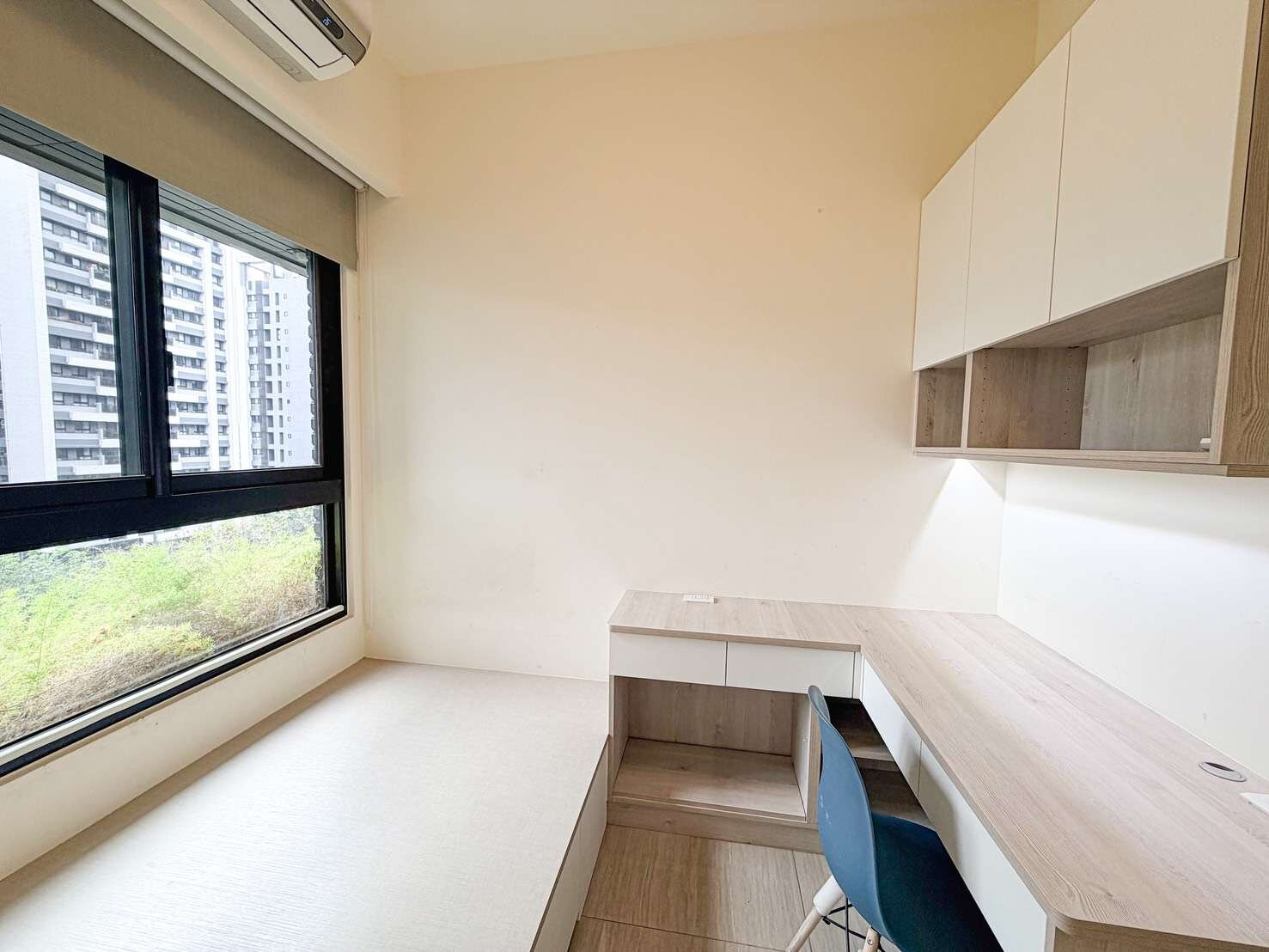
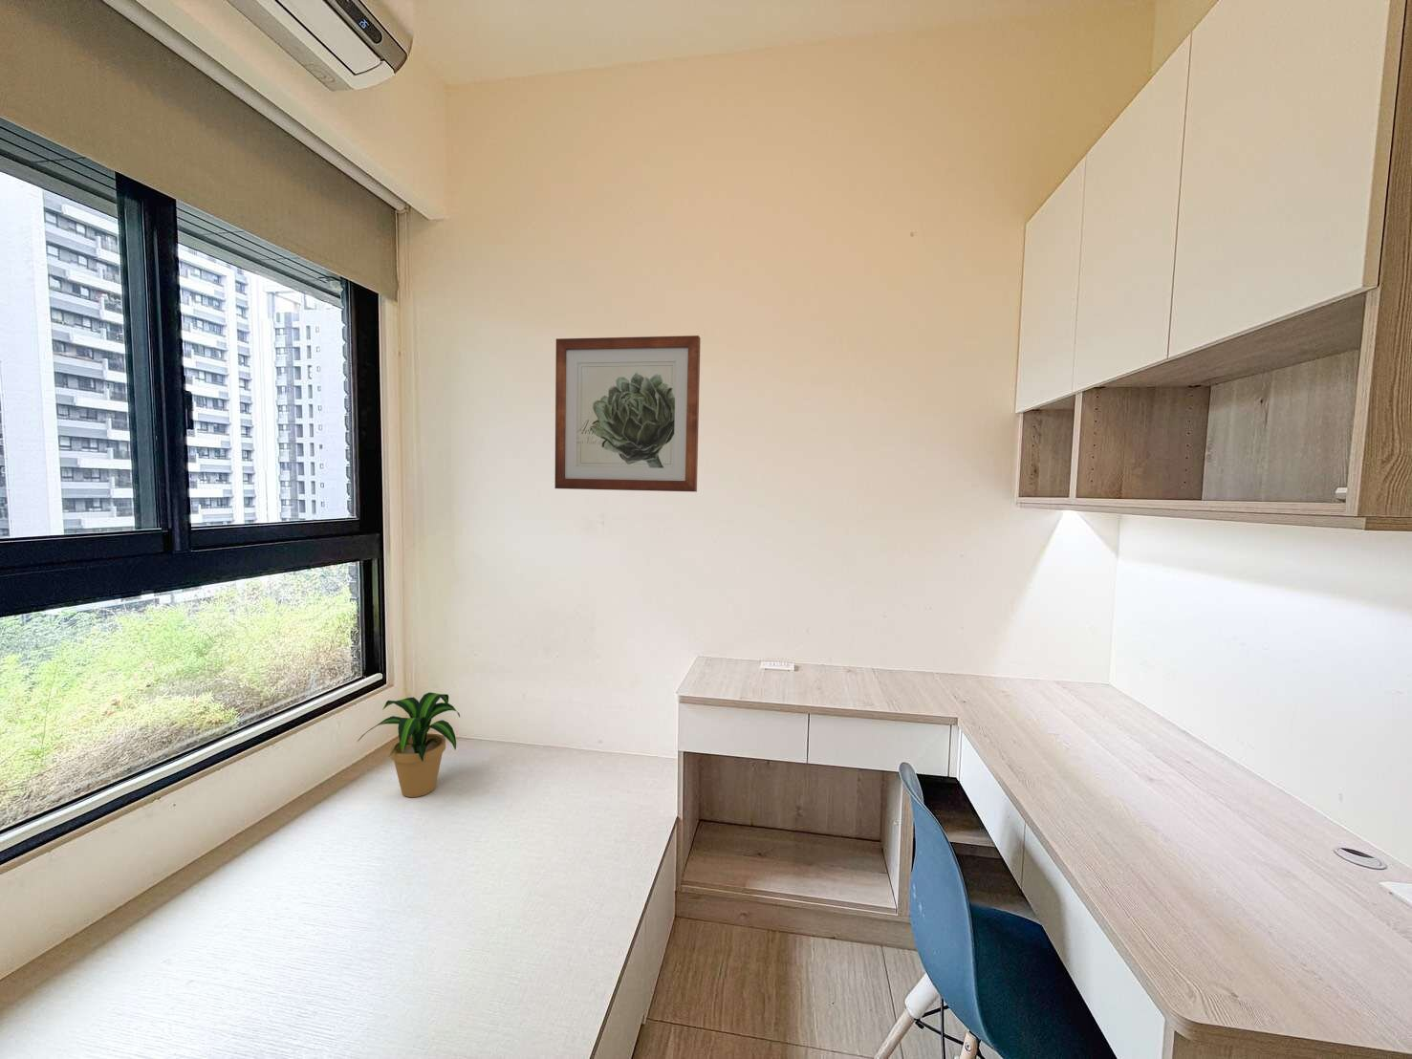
+ potted plant [356,691,461,798]
+ wall art [553,335,702,493]
